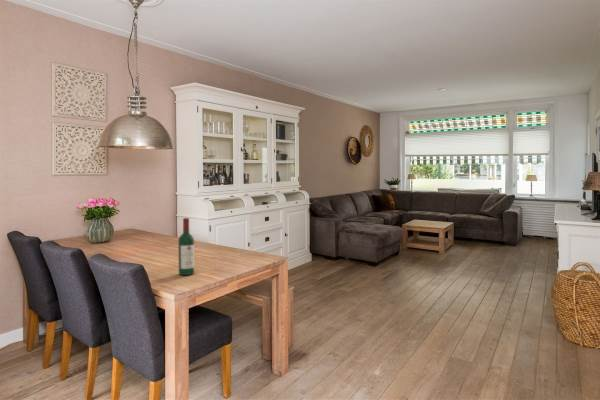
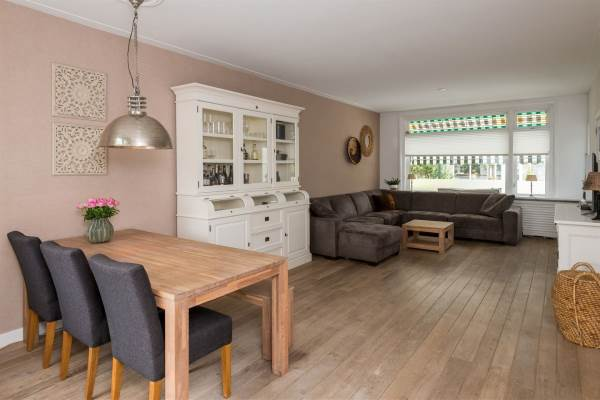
- wine bottle [177,217,195,276]
